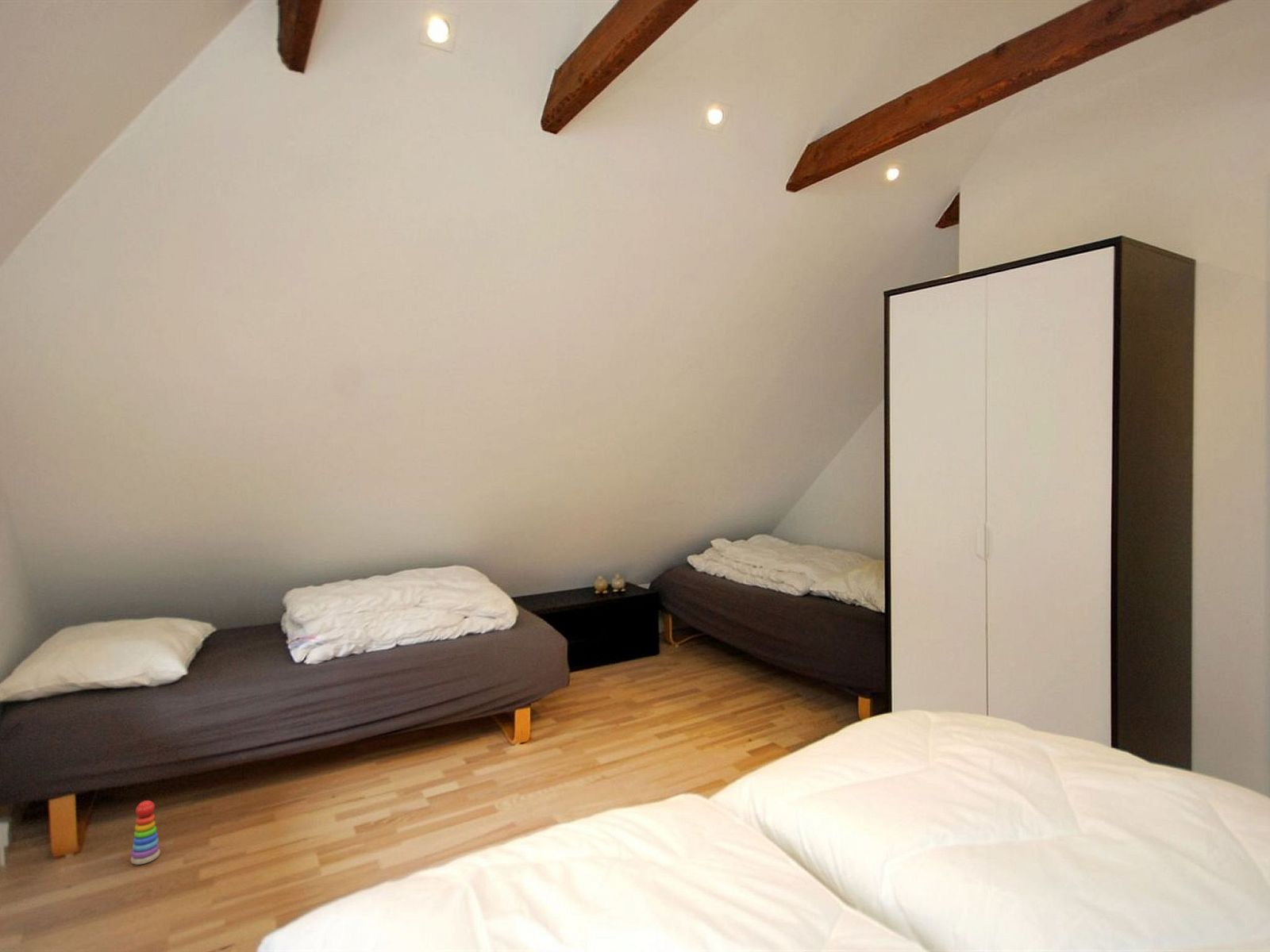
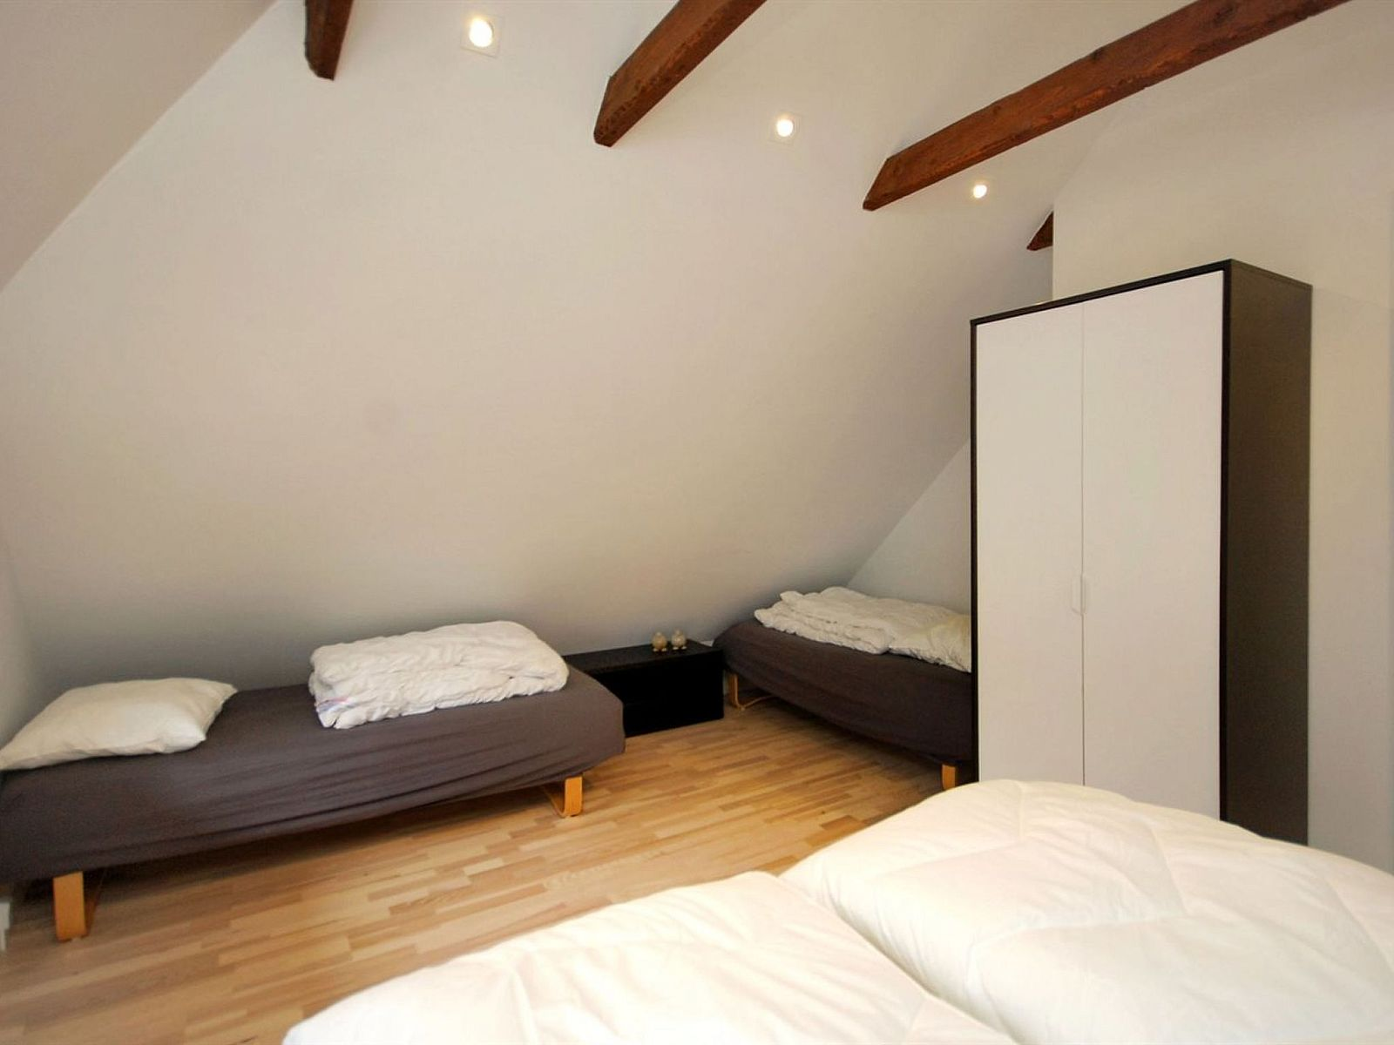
- stacking toy [129,800,161,866]
